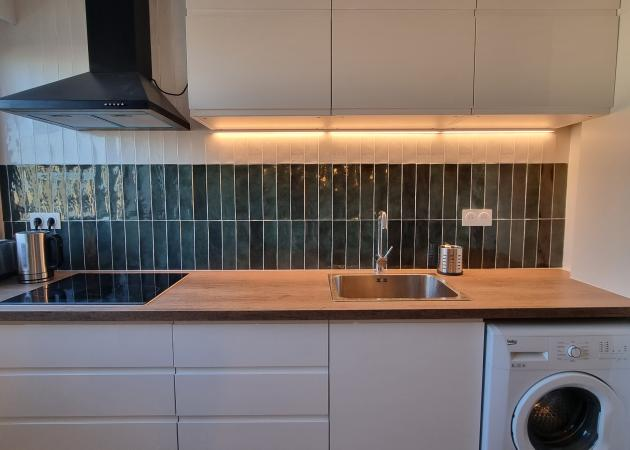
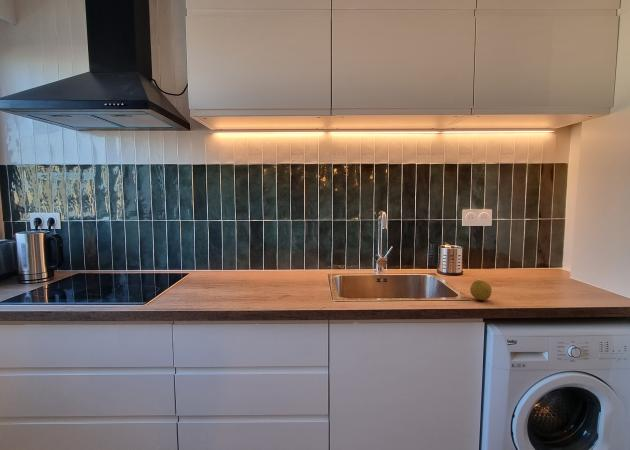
+ fruit [469,279,493,301]
